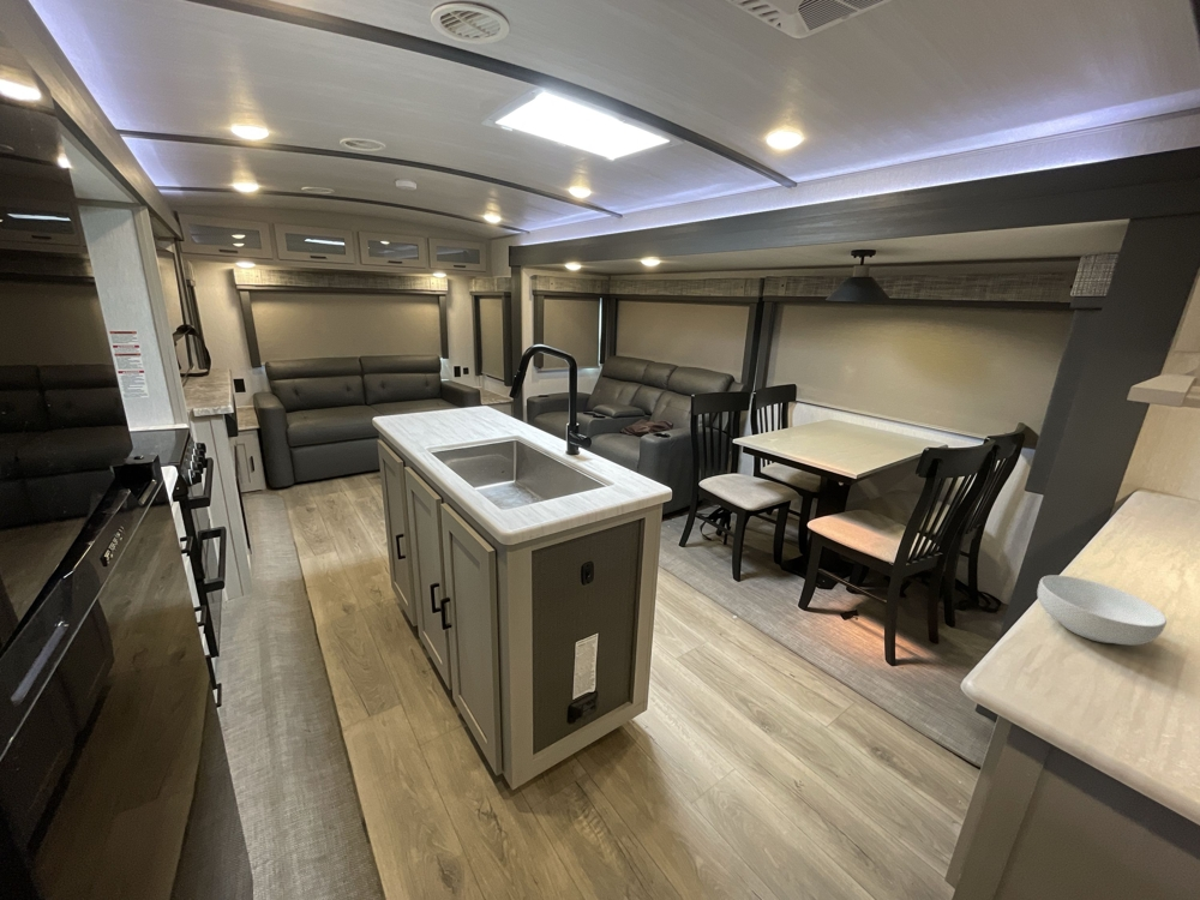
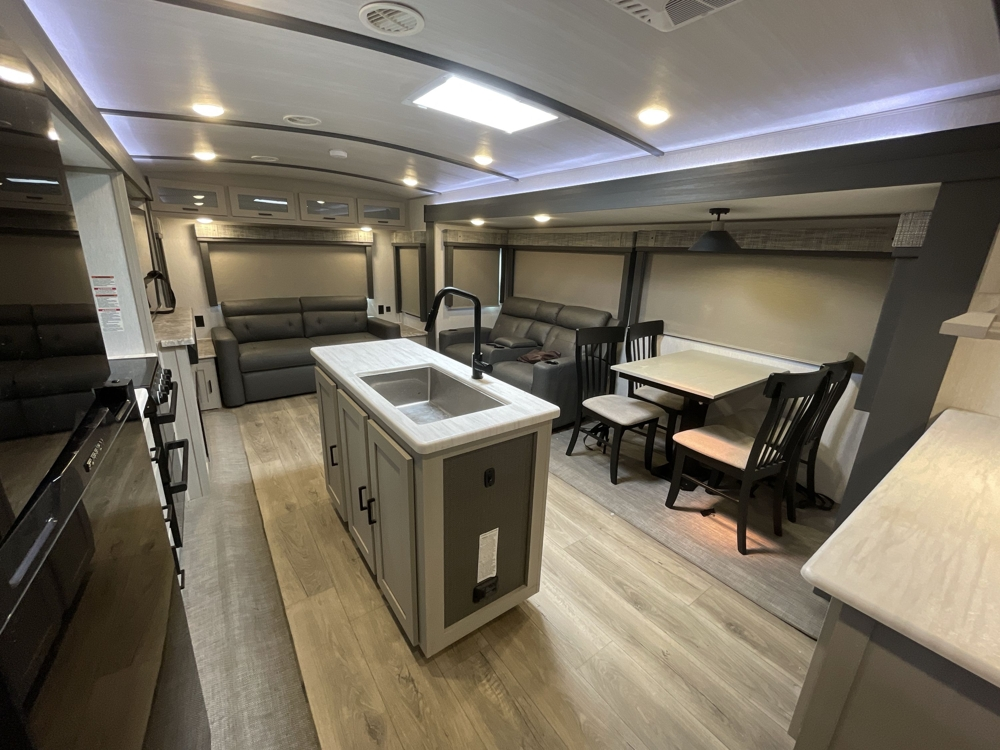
- cereal bowl [1036,574,1168,647]
